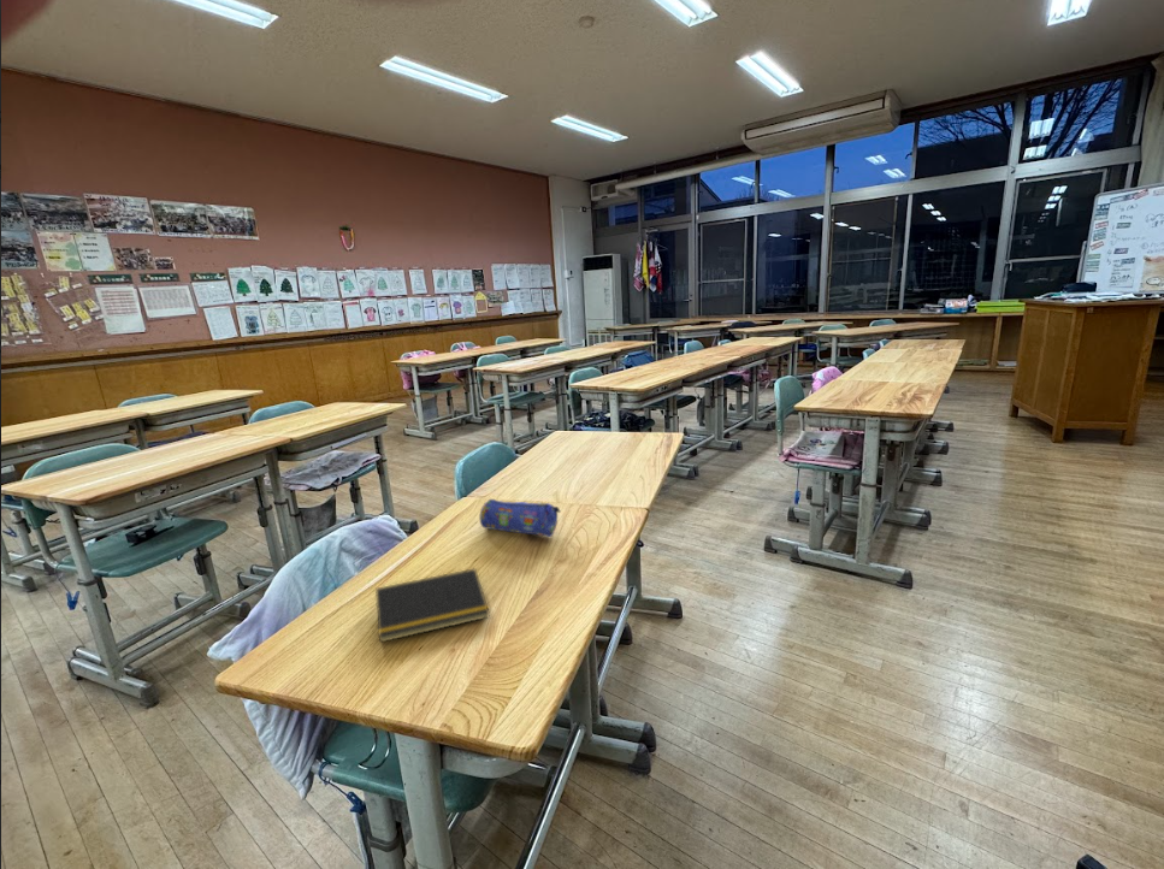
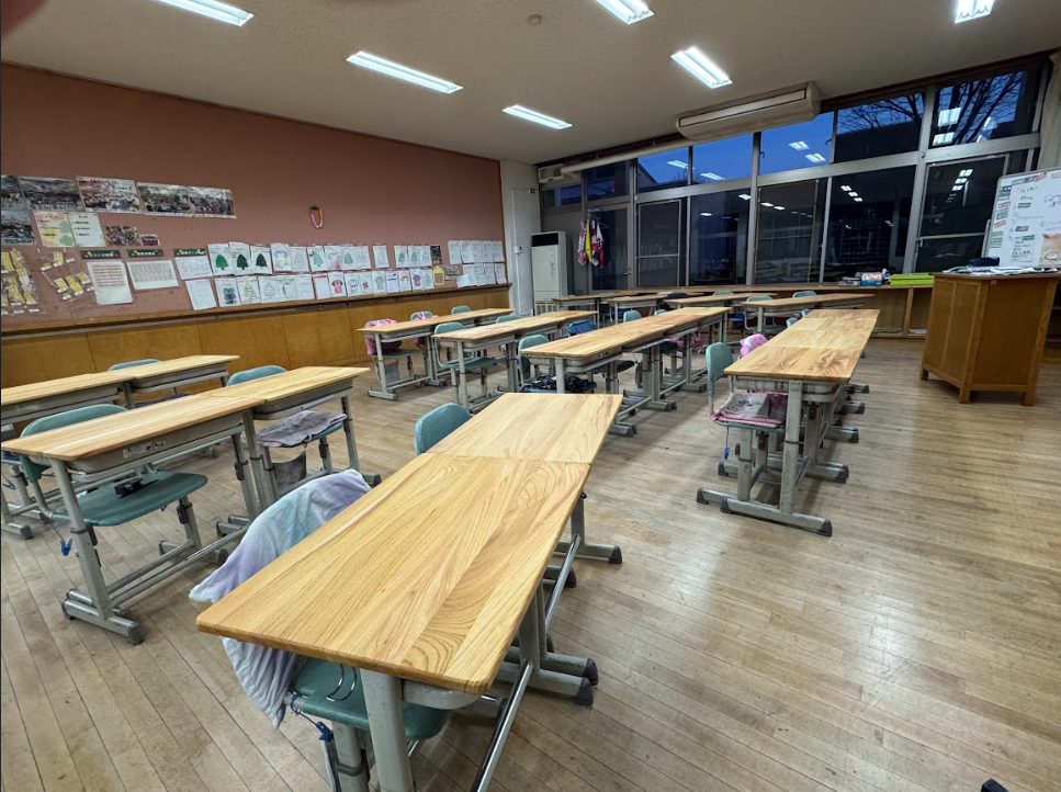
- notepad [374,567,491,644]
- pencil case [479,498,562,538]
